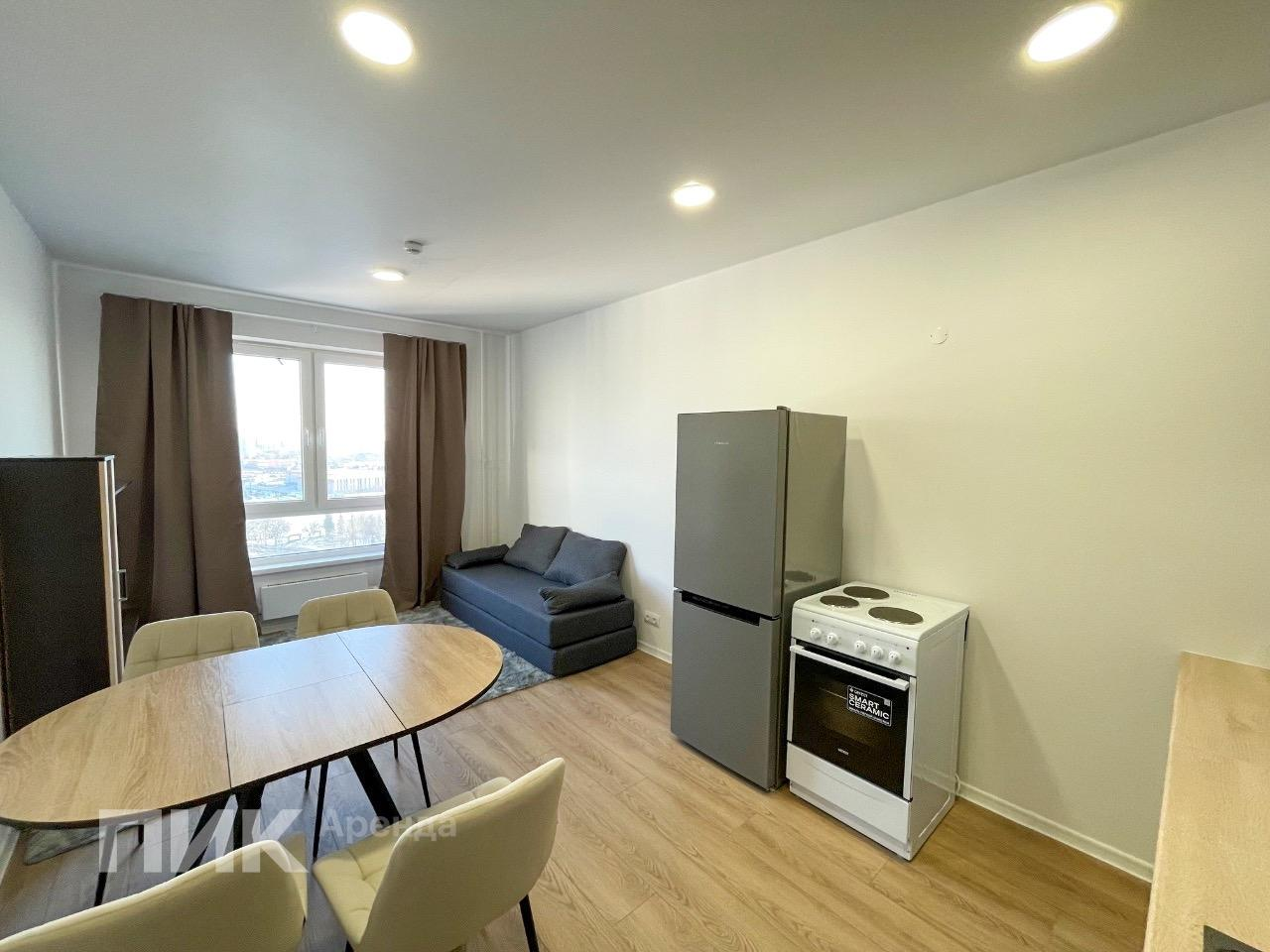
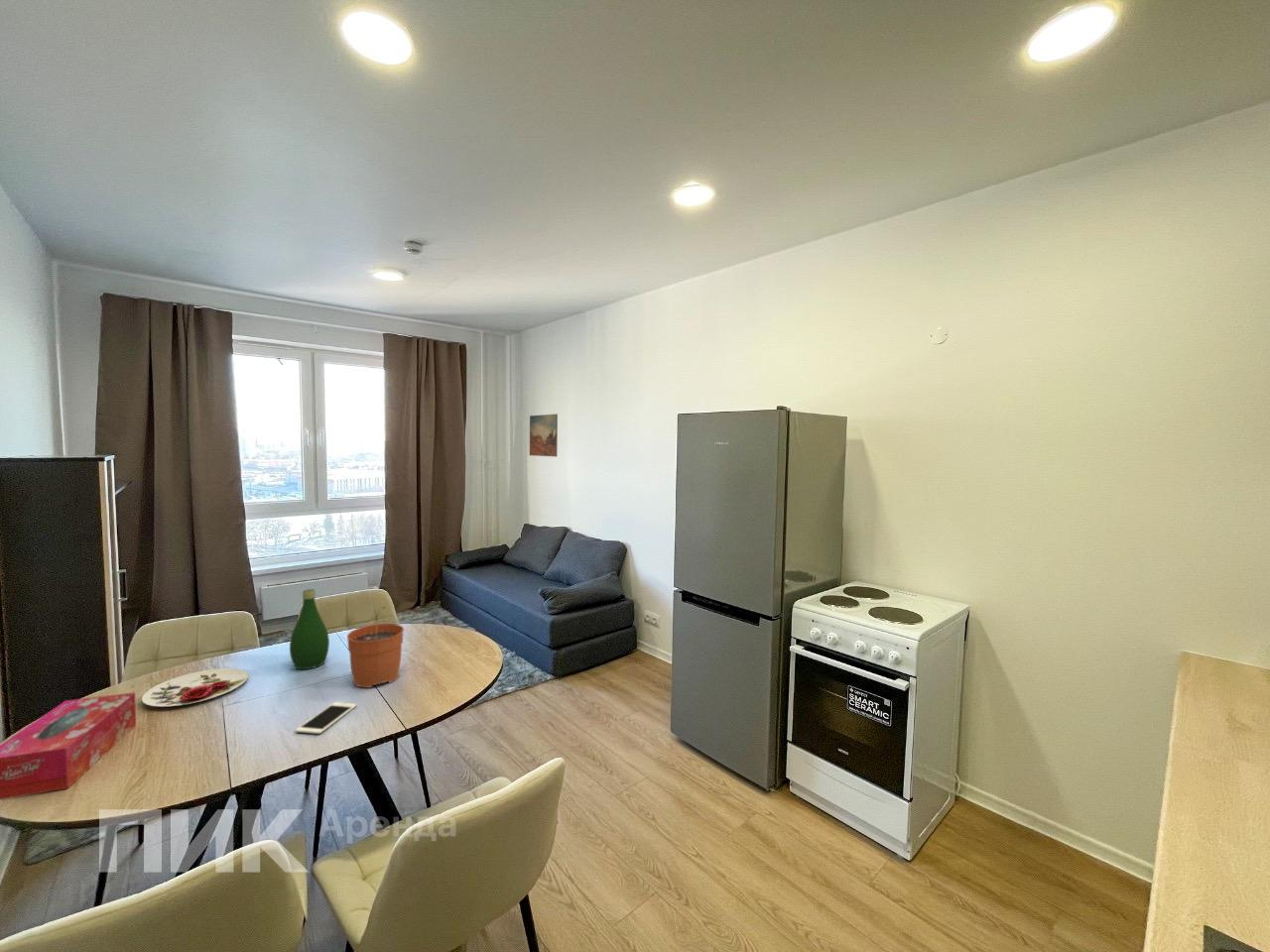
+ plant pot [346,604,405,688]
+ cell phone [295,701,358,735]
+ plate [141,667,249,708]
+ wall art [529,413,559,458]
+ tissue box [0,691,137,800]
+ bottle [289,588,330,670]
